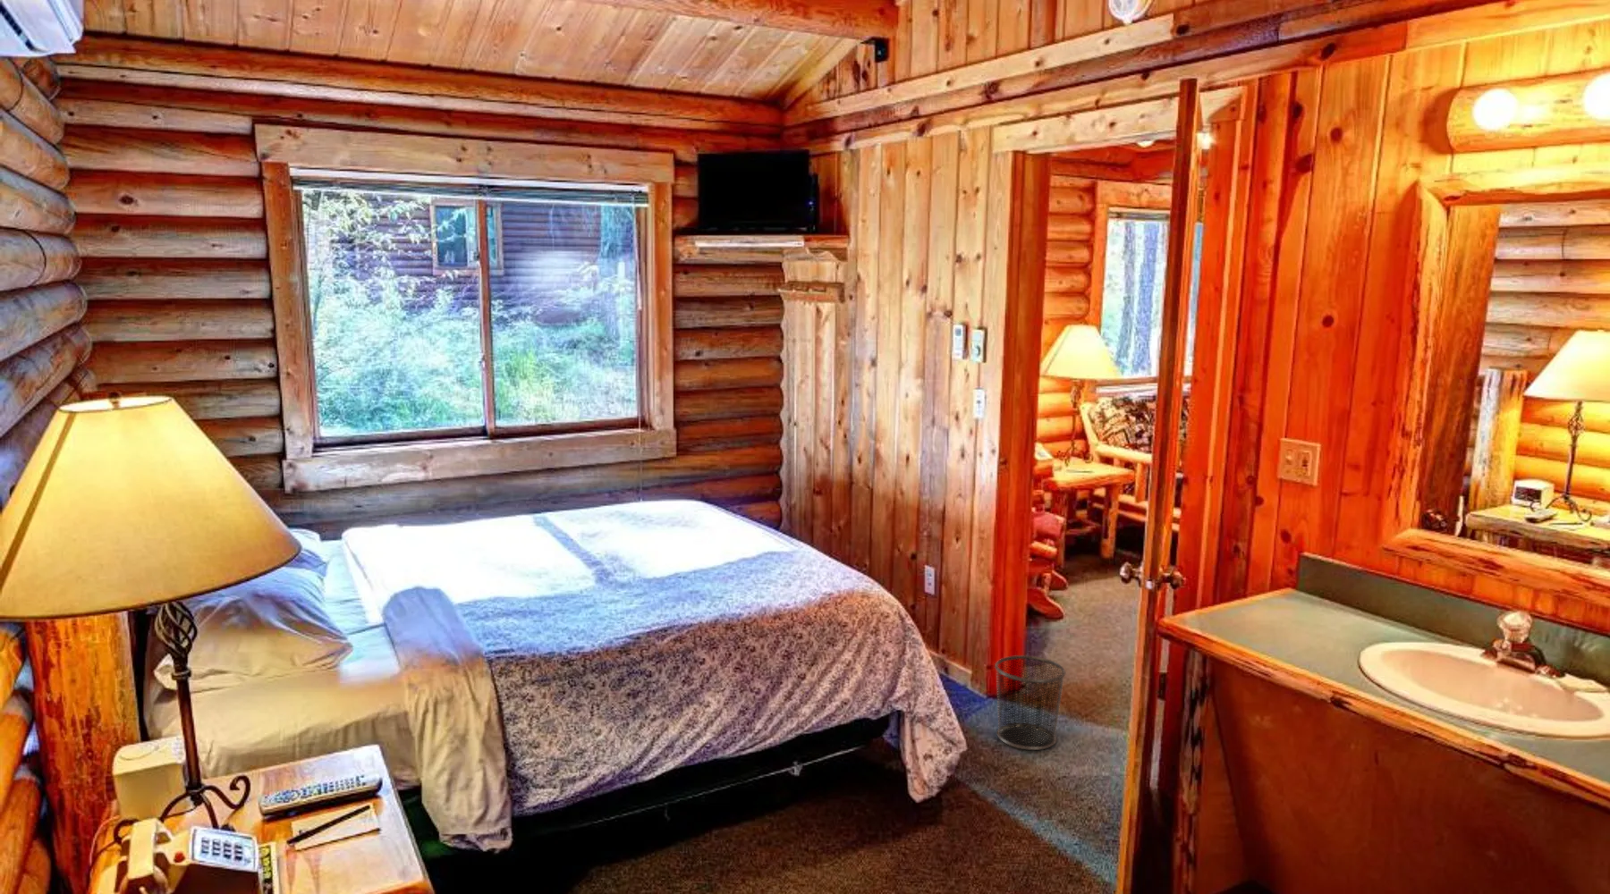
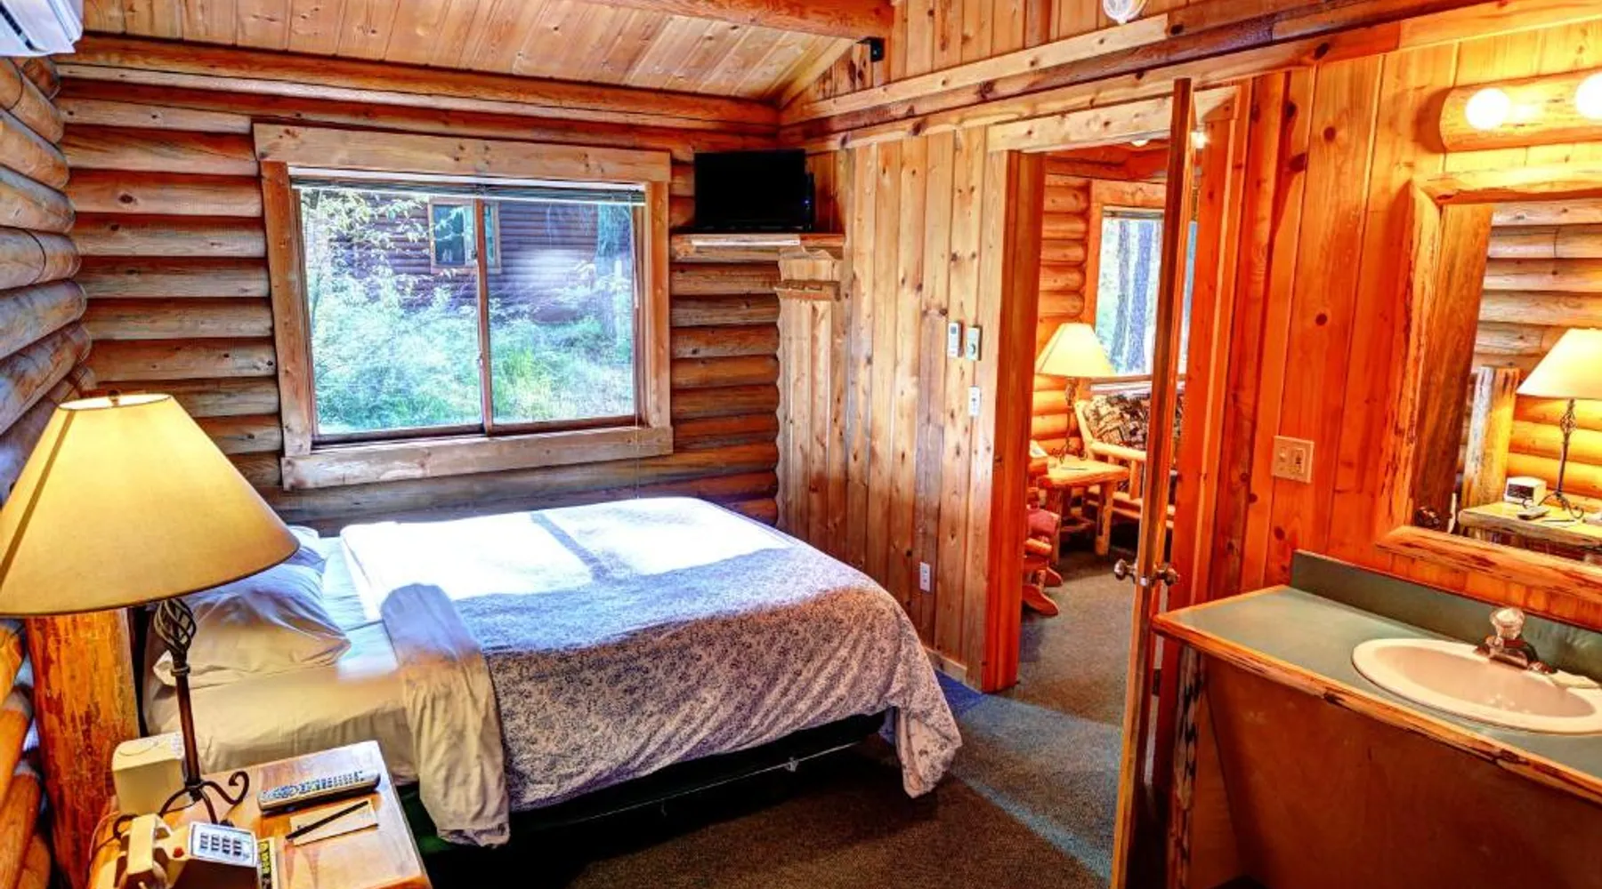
- waste bin [993,654,1067,751]
